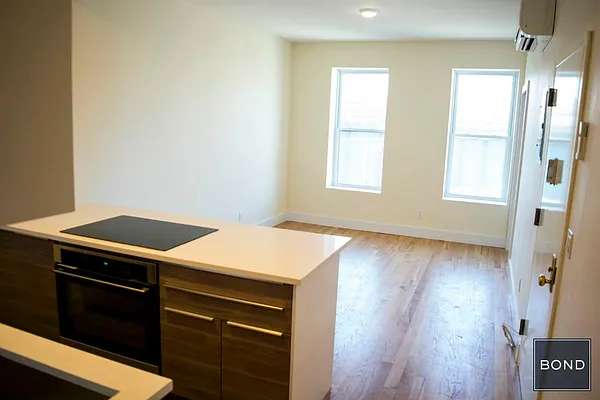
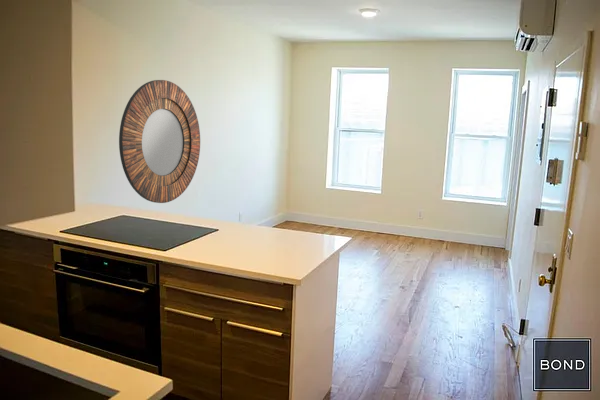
+ home mirror [118,79,201,204]
